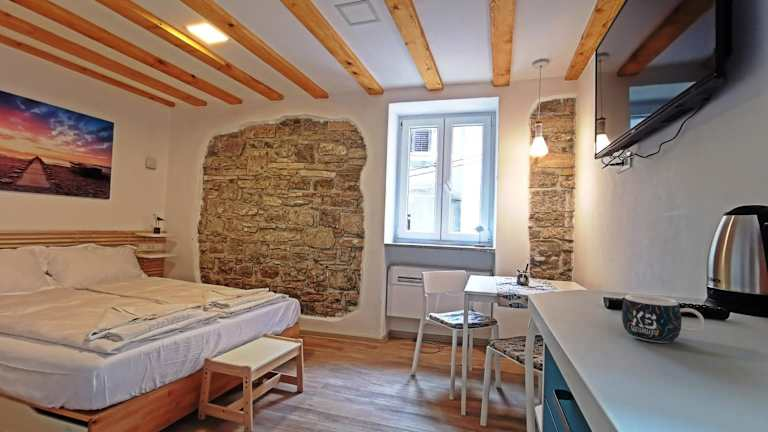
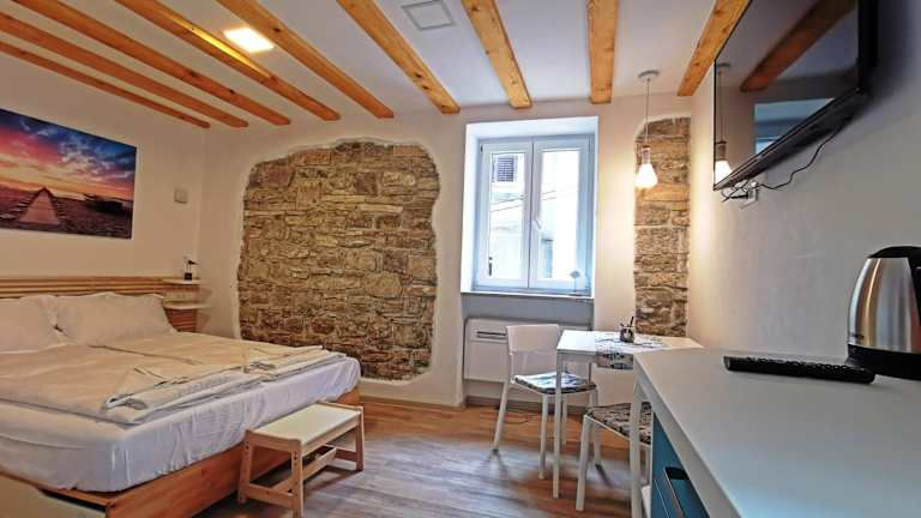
- mug [621,293,705,344]
